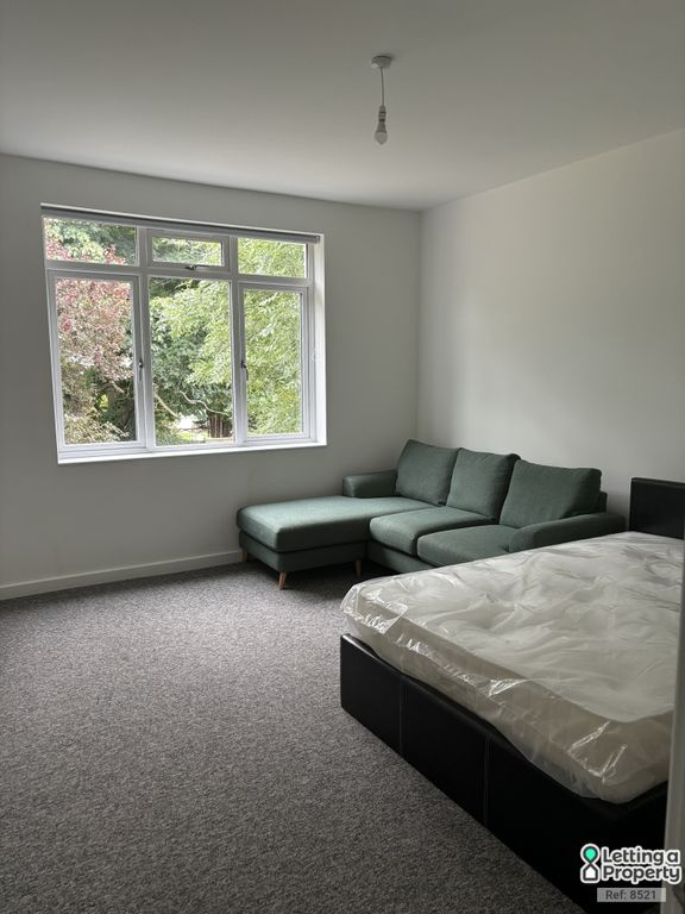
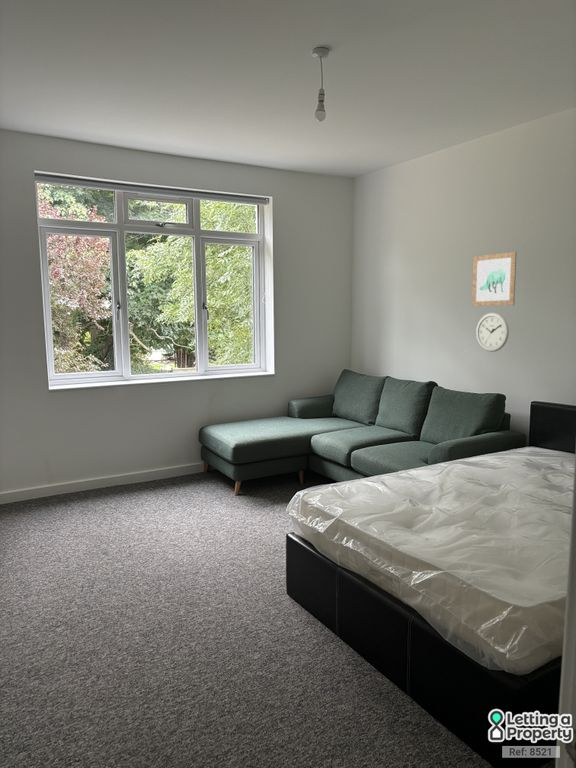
+ wall clock [475,312,510,353]
+ wall art [471,251,518,307]
